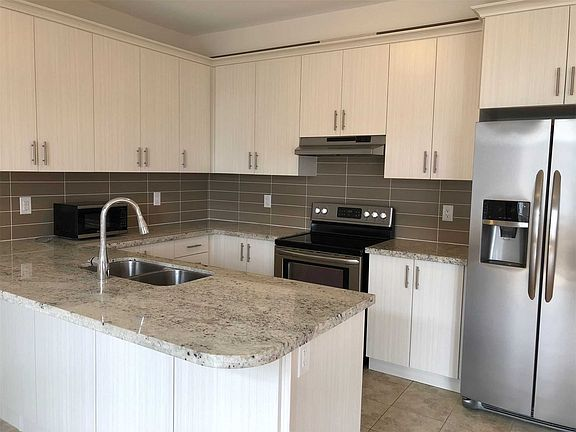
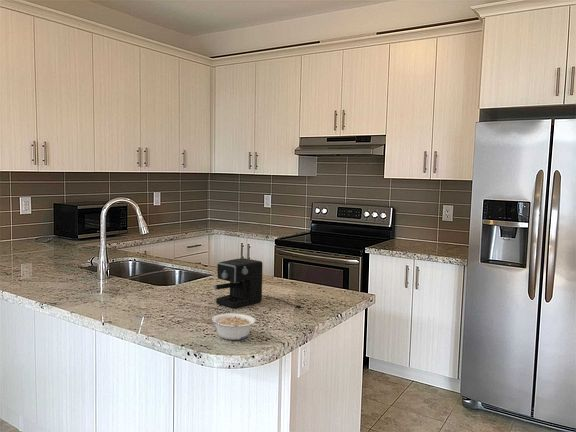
+ coffee maker [213,257,303,309]
+ legume [211,312,256,341]
